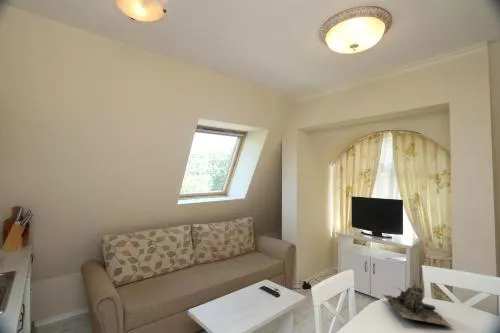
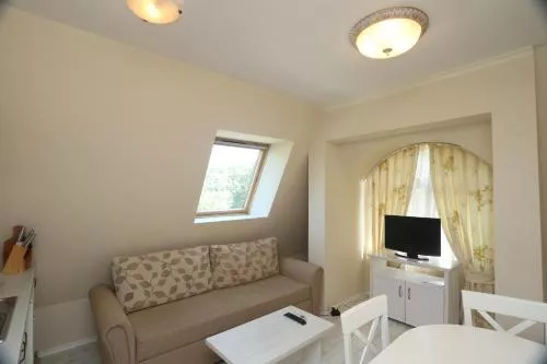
- plant [381,278,454,328]
